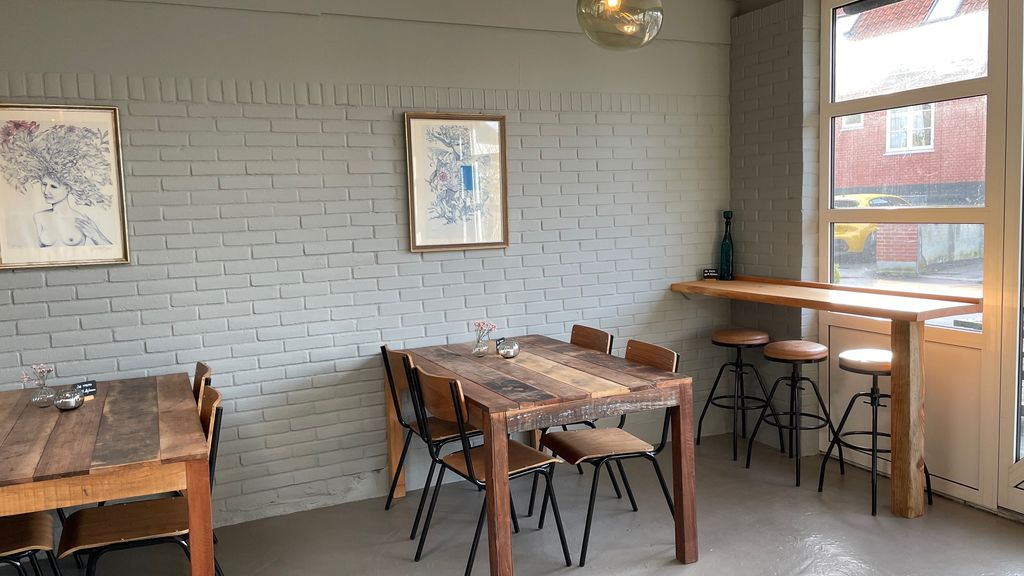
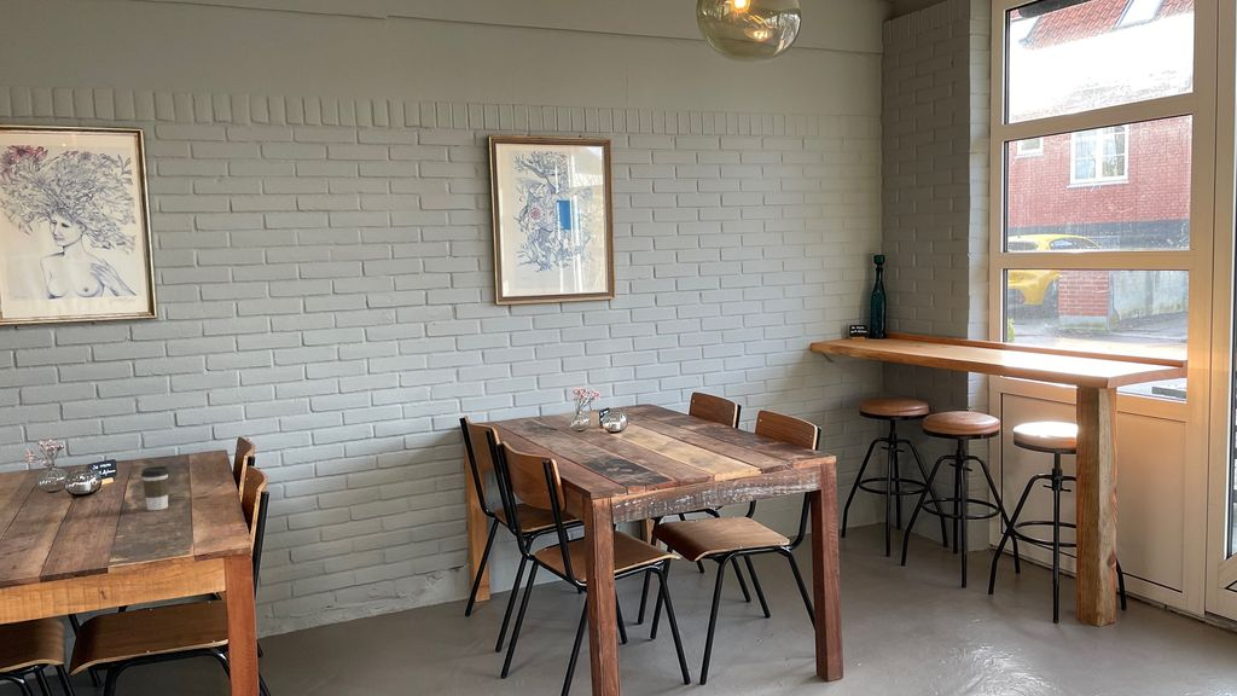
+ coffee cup [140,465,170,511]
